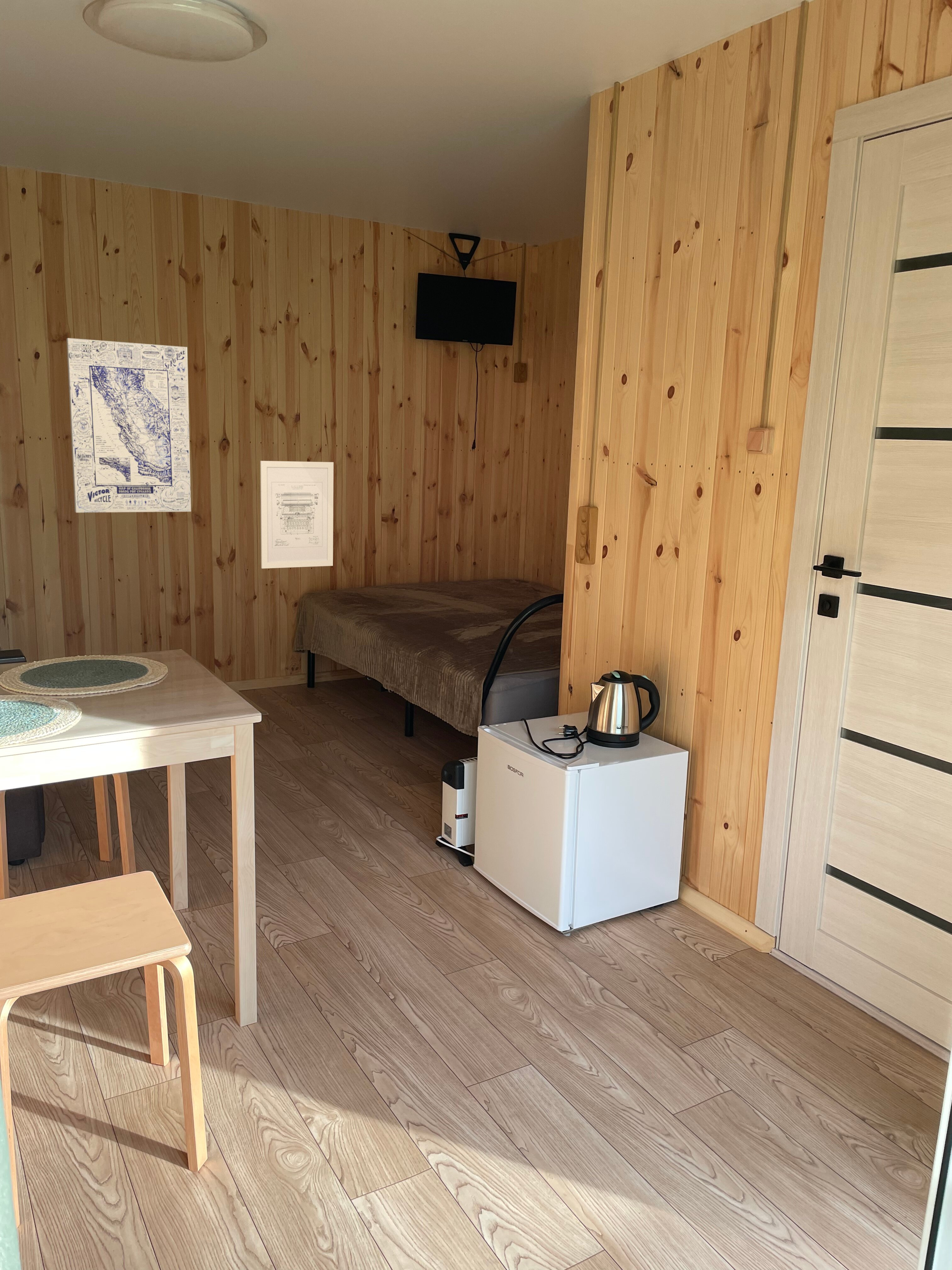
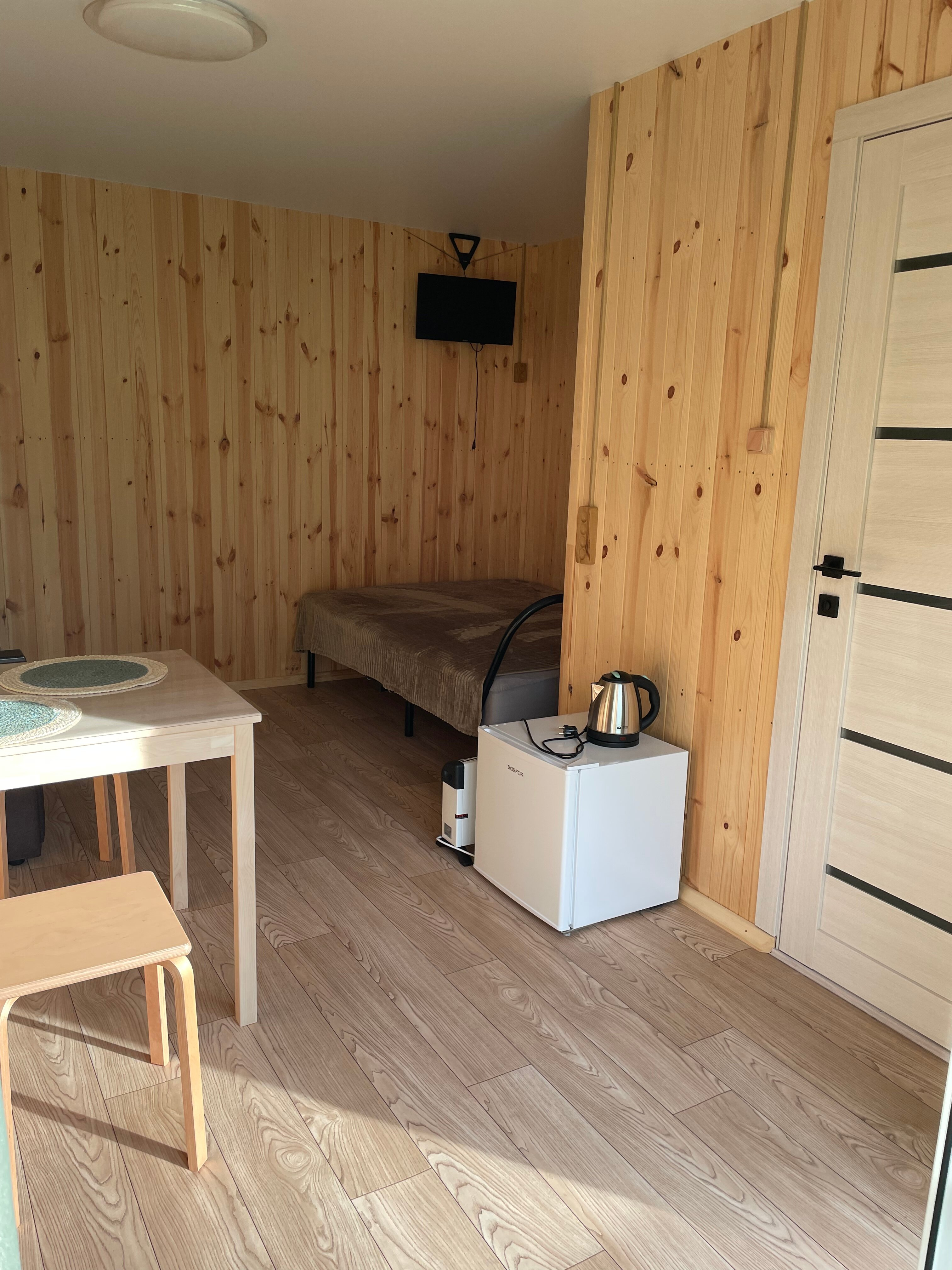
- wall art [260,461,334,569]
- wall art [66,338,191,513]
